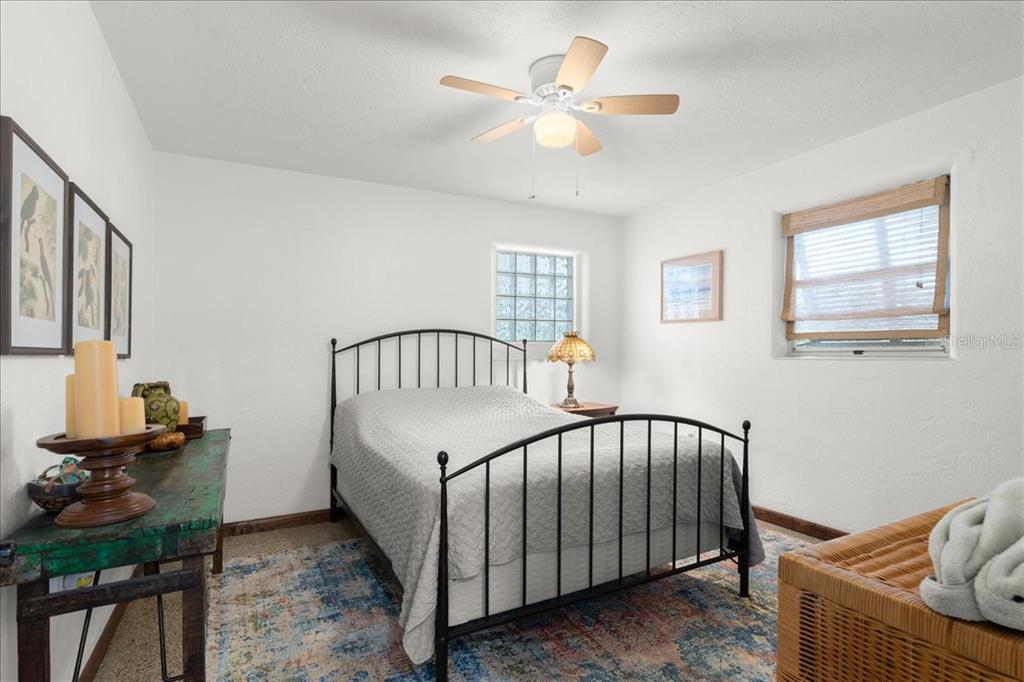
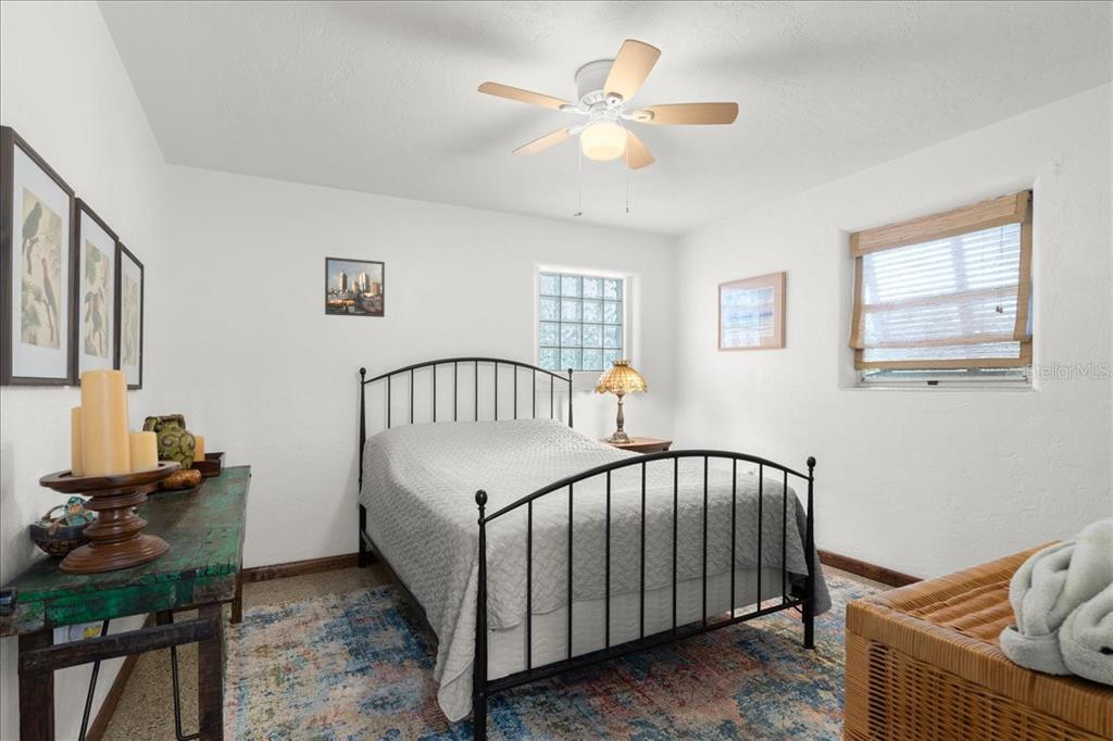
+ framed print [324,256,386,318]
